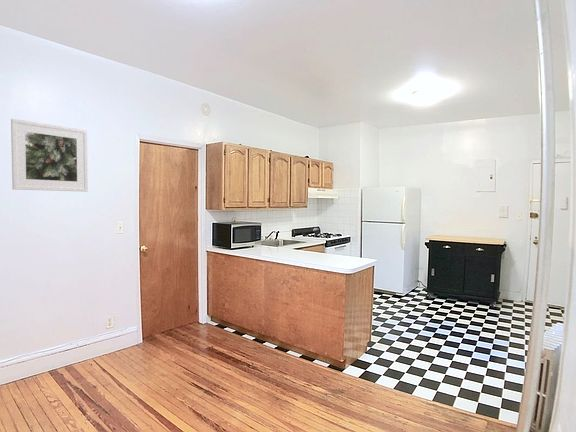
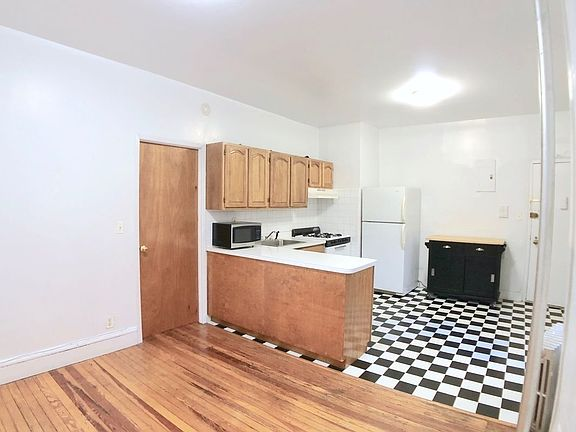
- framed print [10,118,89,193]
